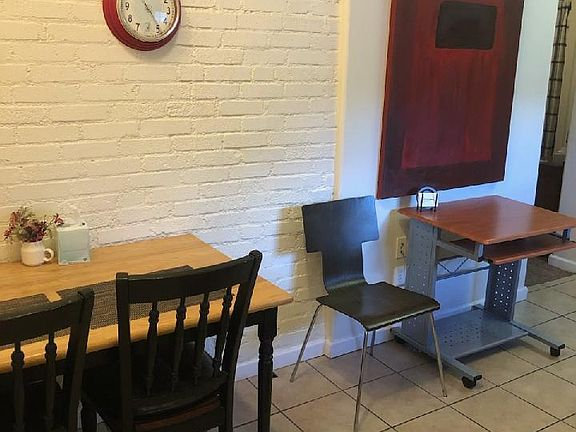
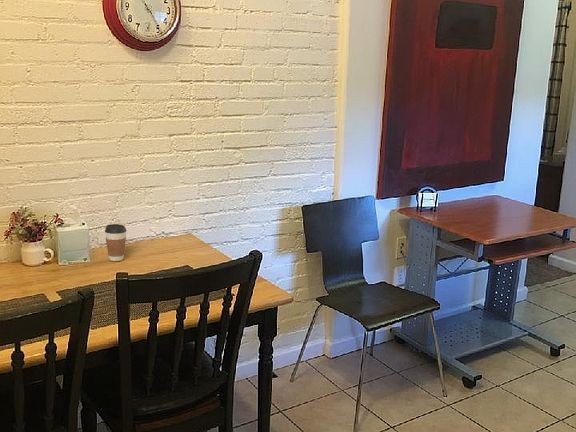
+ coffee cup [104,223,127,262]
